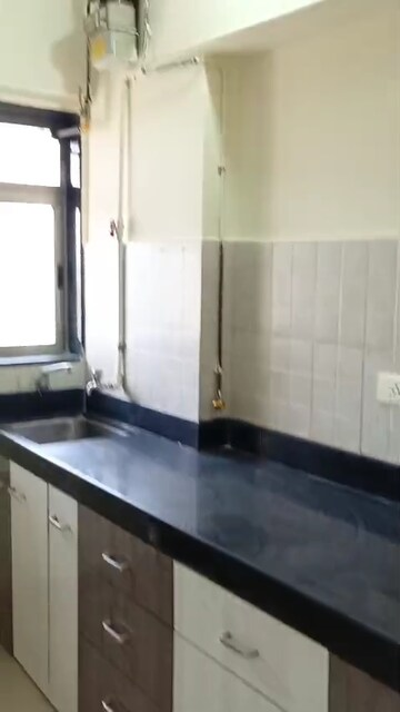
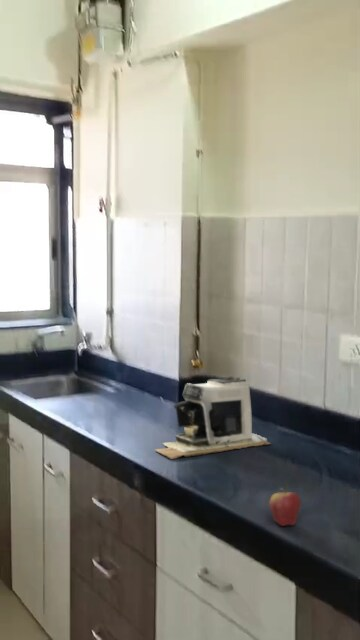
+ coffee maker [154,375,272,460]
+ fruit [268,476,302,527]
